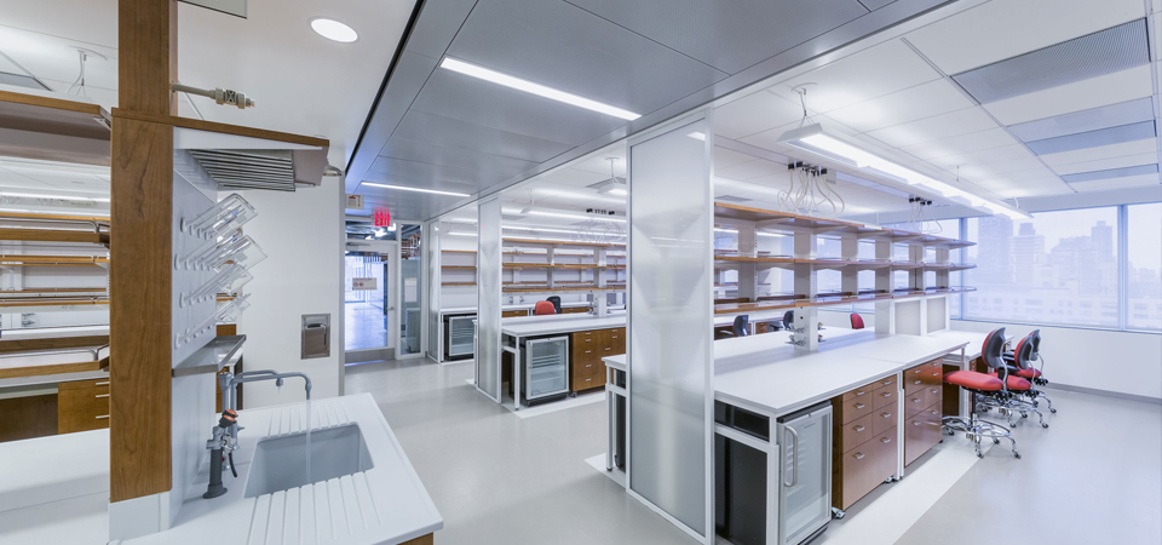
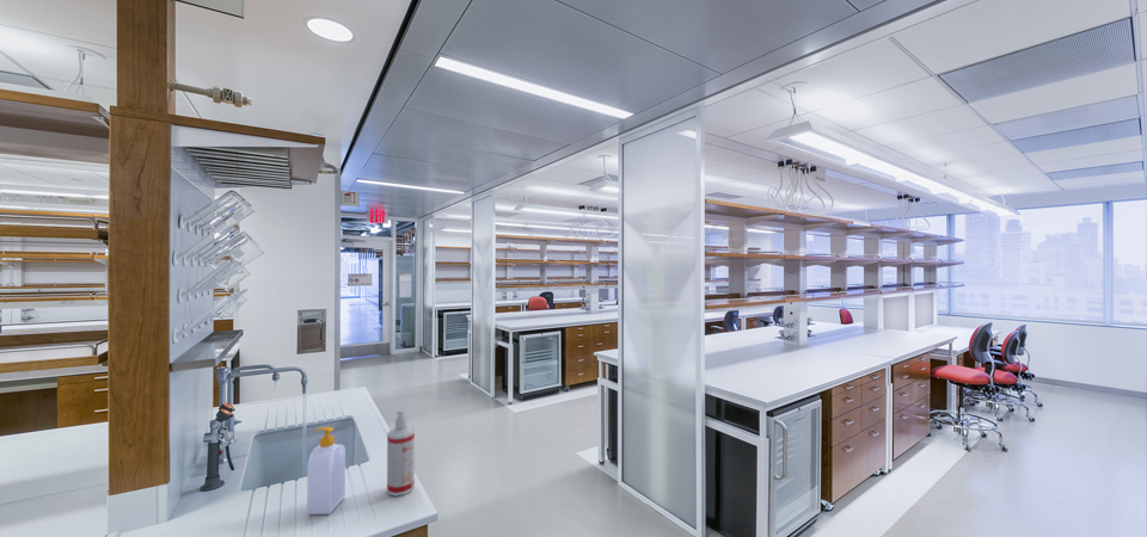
+ spray bottle [386,408,416,498]
+ soap bottle [306,426,346,516]
